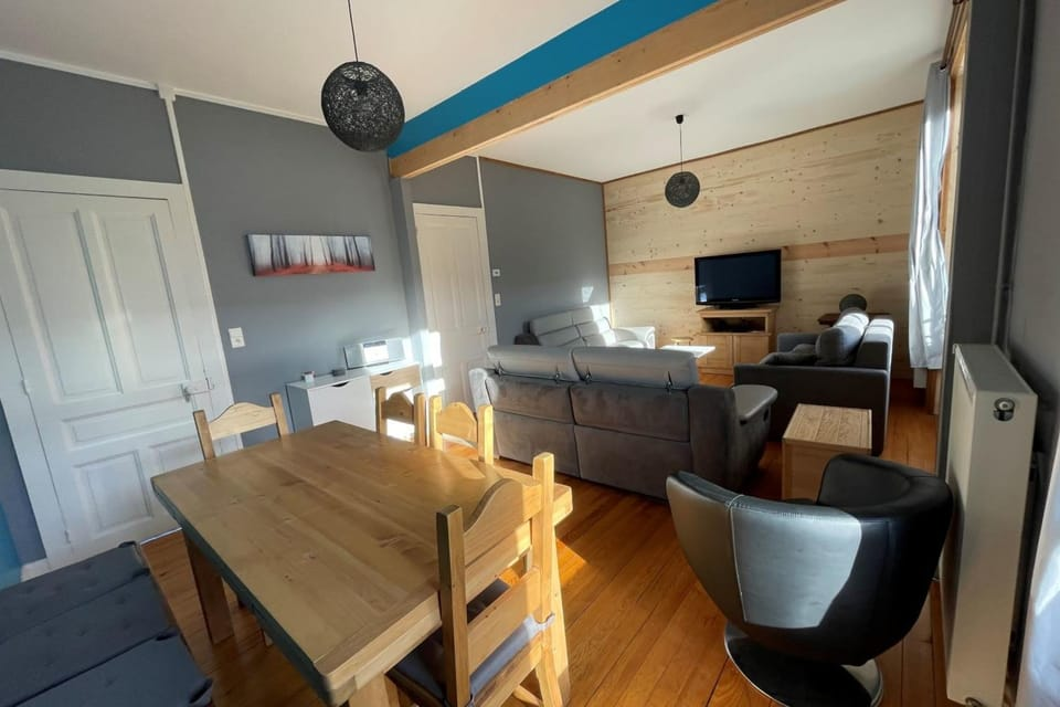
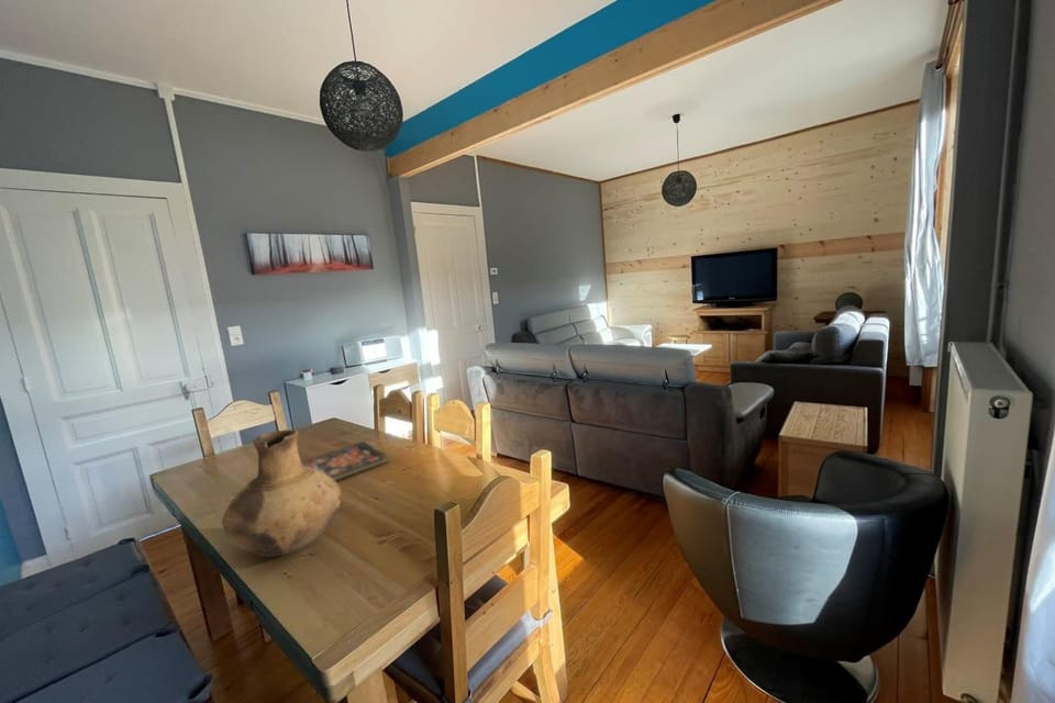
+ board game [301,440,392,481]
+ vase [221,428,342,558]
